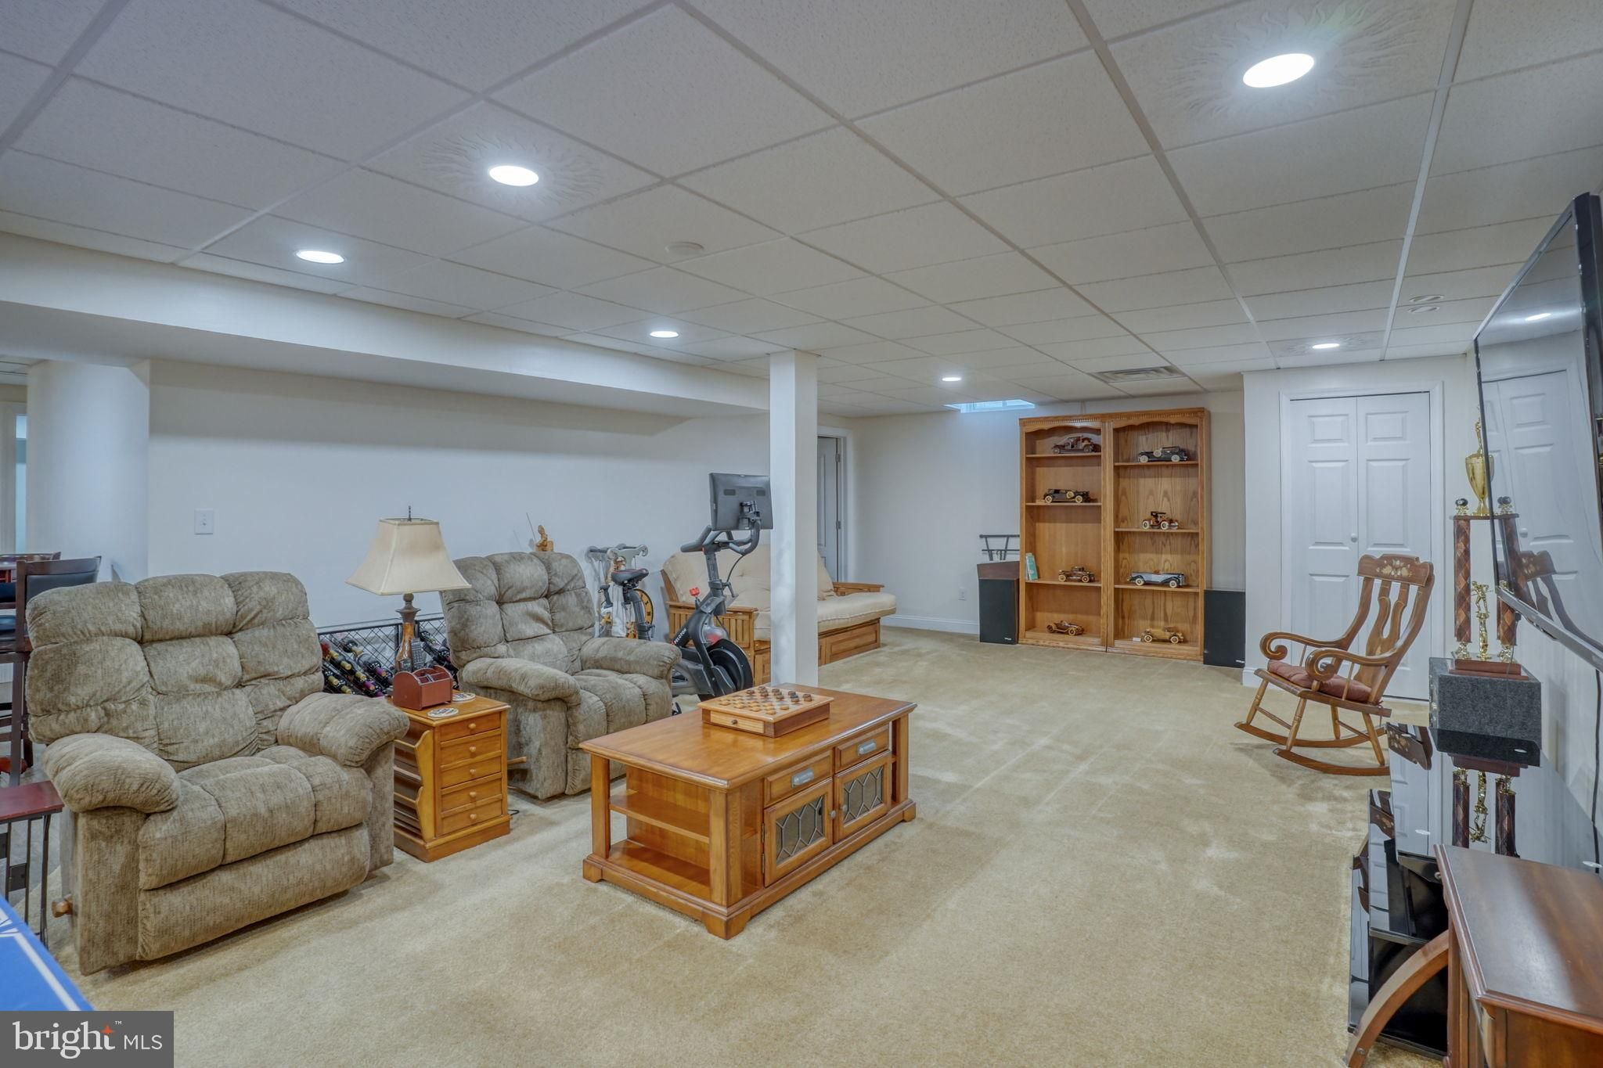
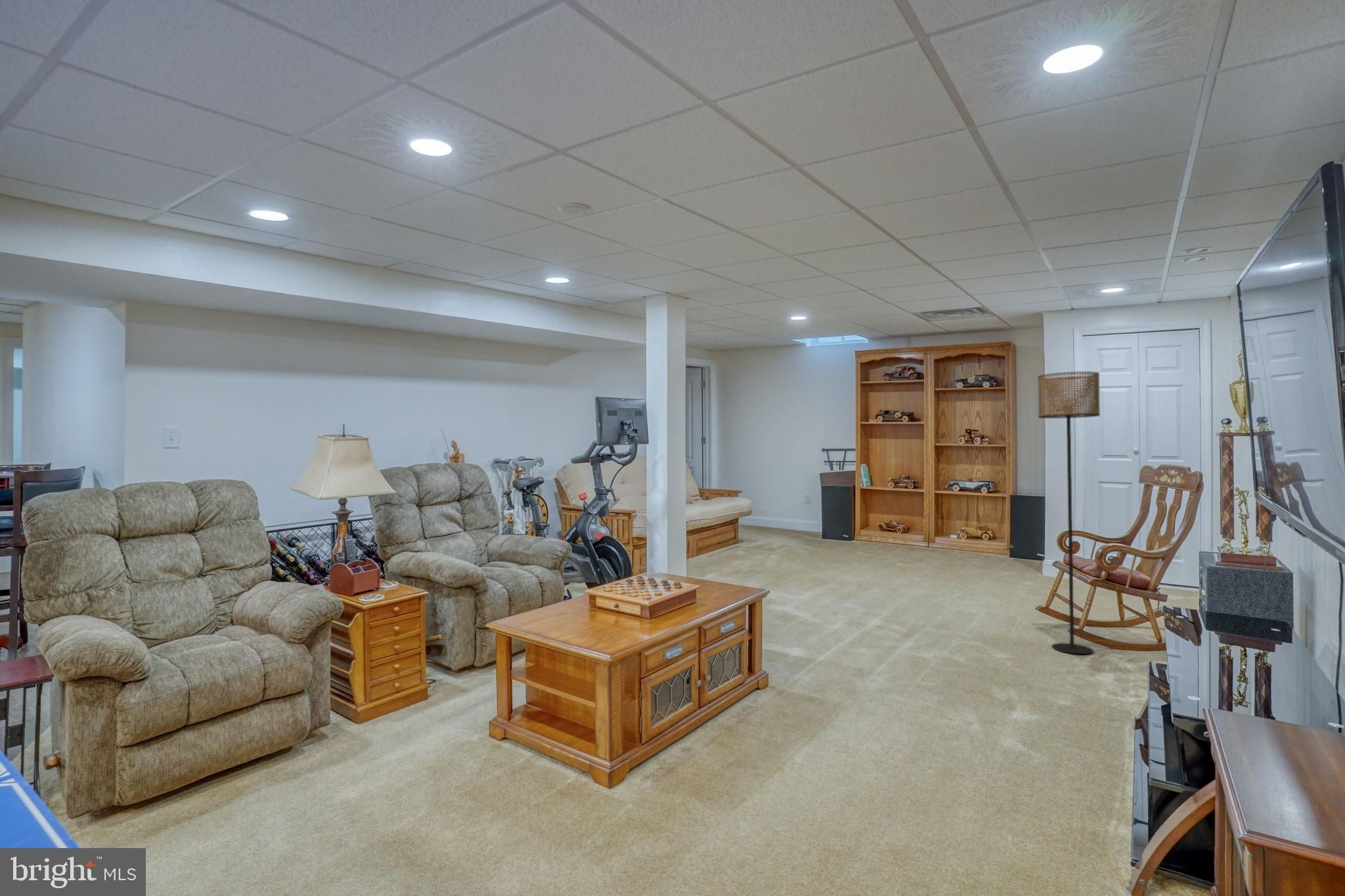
+ floor lamp [1037,371,1101,654]
